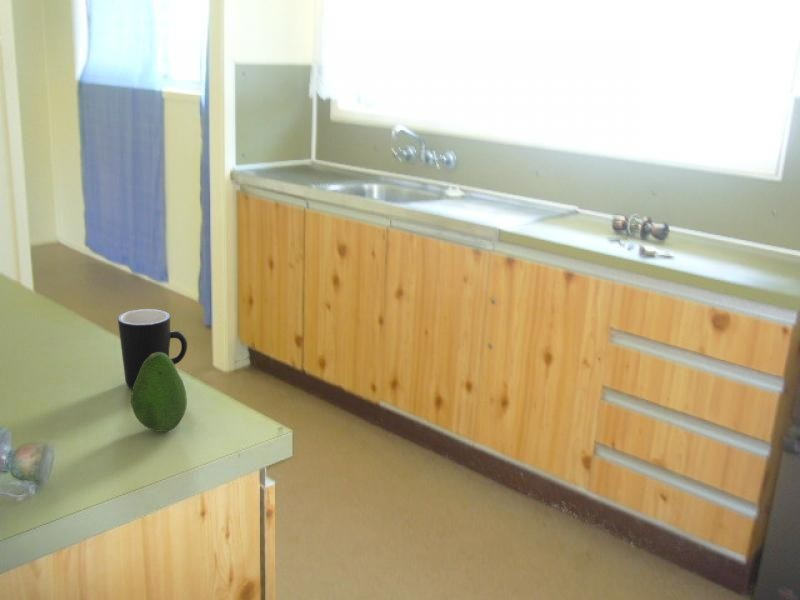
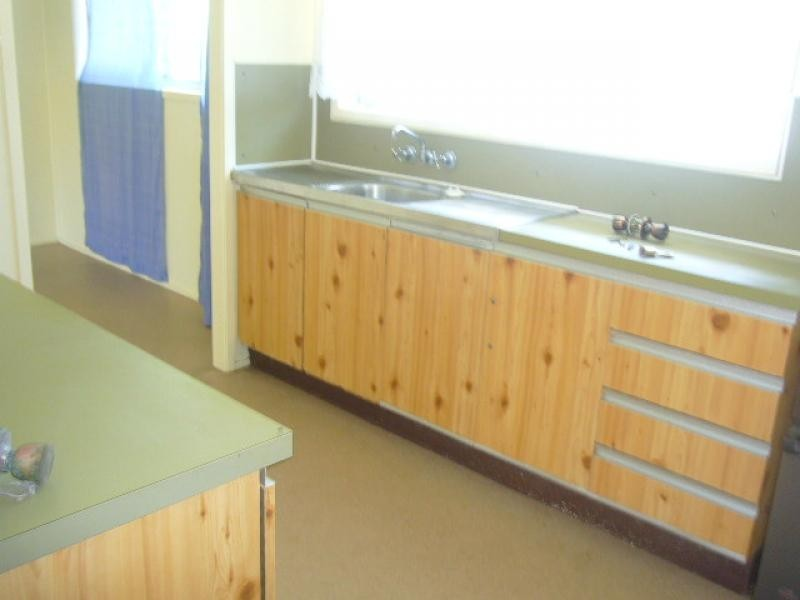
- mug [117,308,188,390]
- fruit [130,352,188,433]
